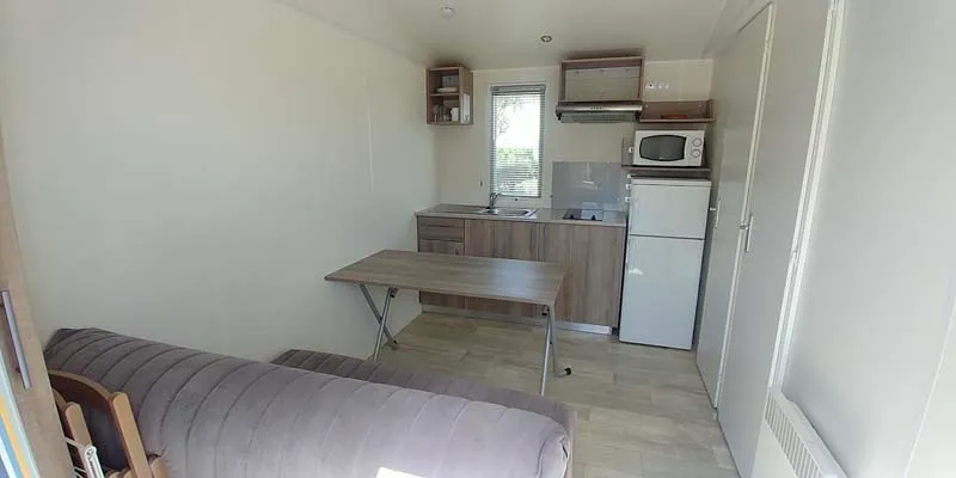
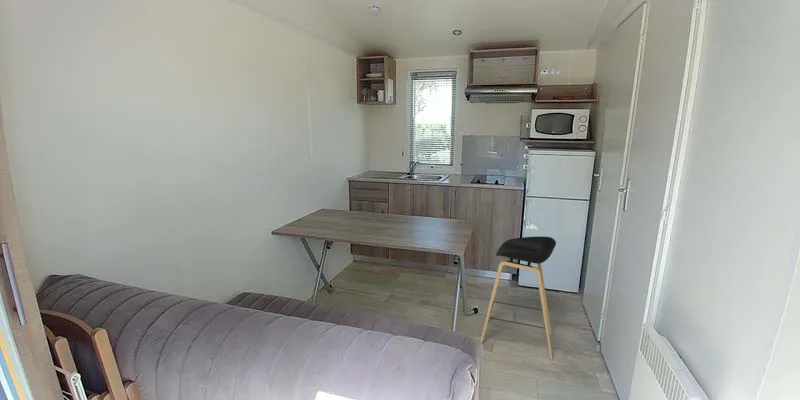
+ stool [479,236,557,361]
